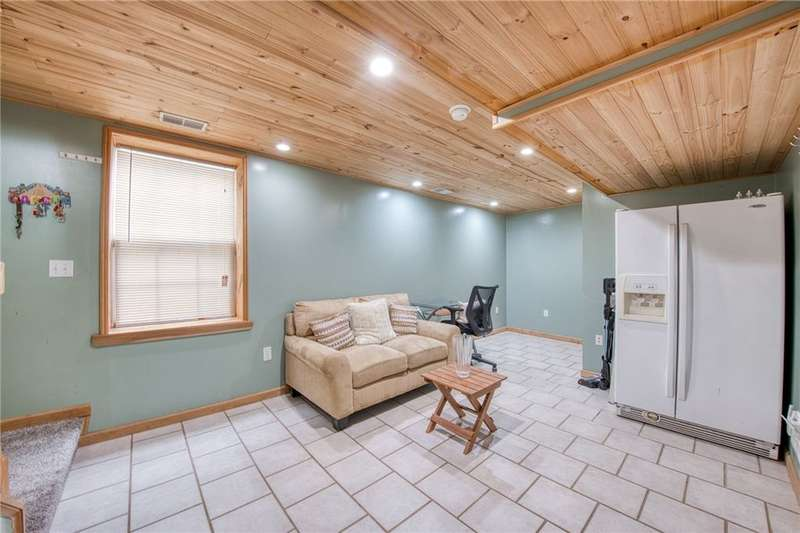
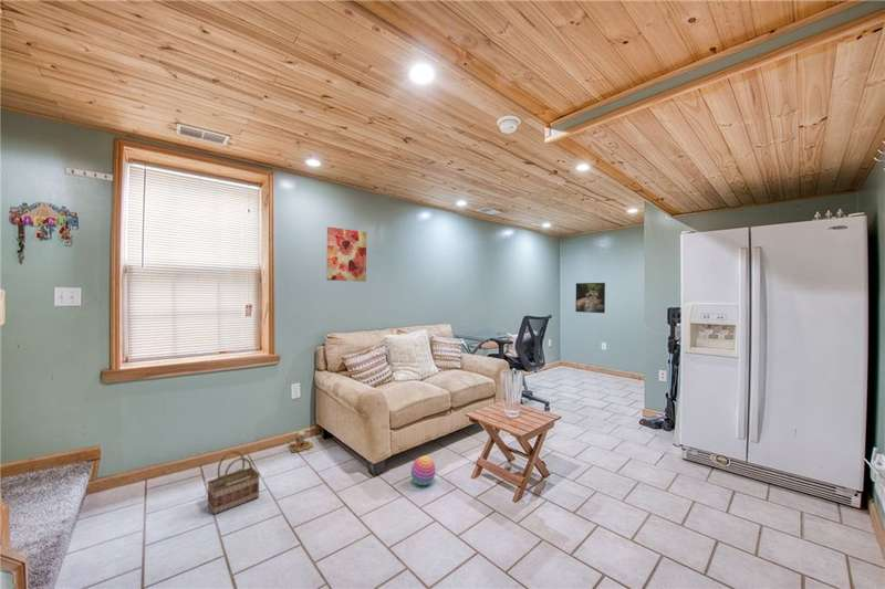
+ stacking toy [410,455,437,486]
+ wall art [325,227,367,283]
+ basket [206,450,261,516]
+ toy house [287,430,314,453]
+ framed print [574,282,606,314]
